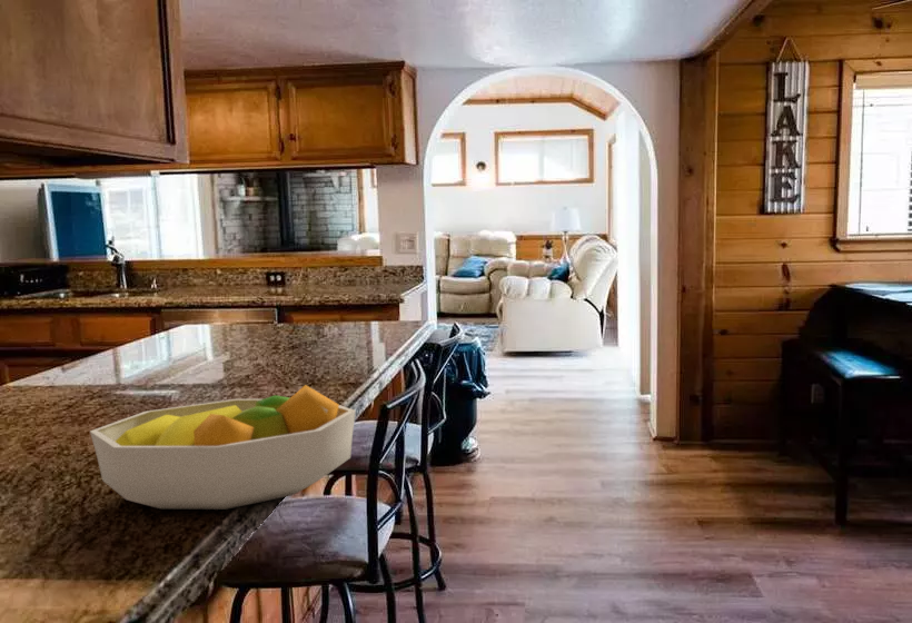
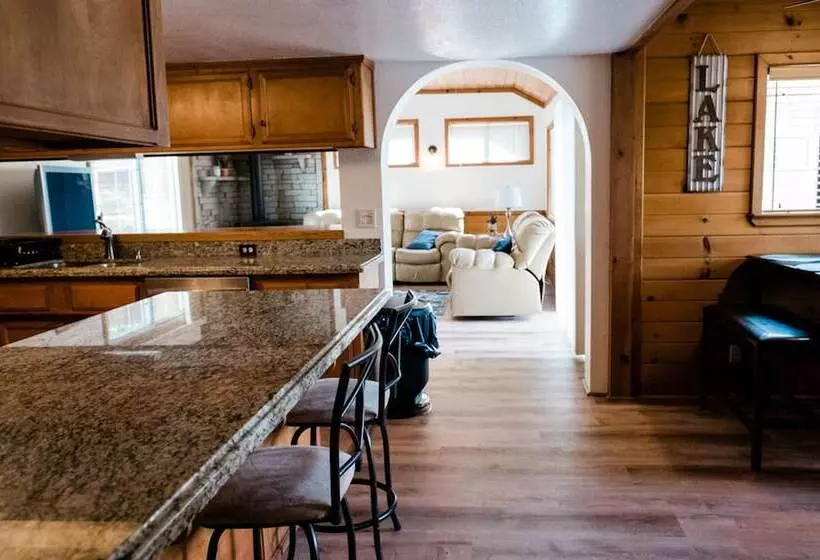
- fruit bowl [89,384,357,511]
